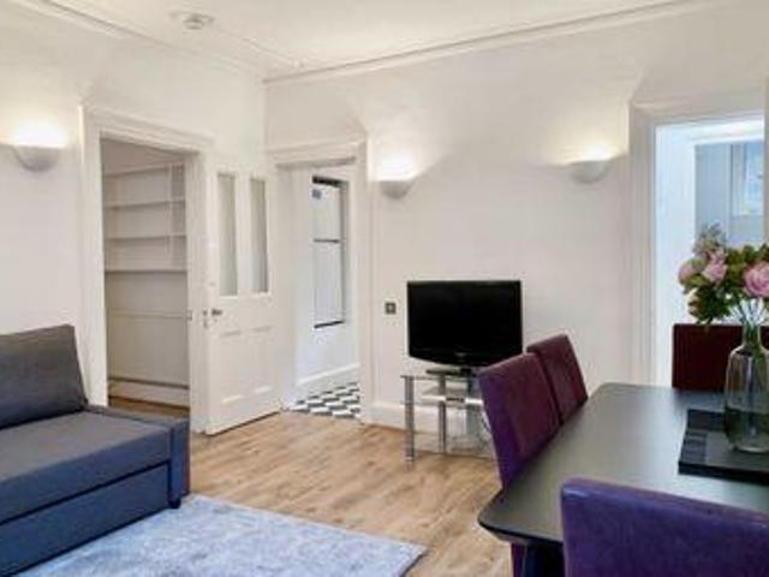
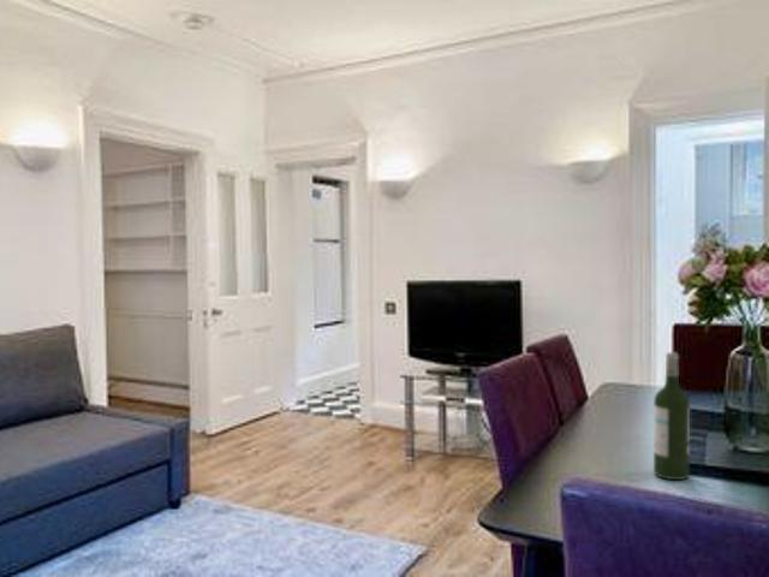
+ wine bottle [652,351,691,481]
